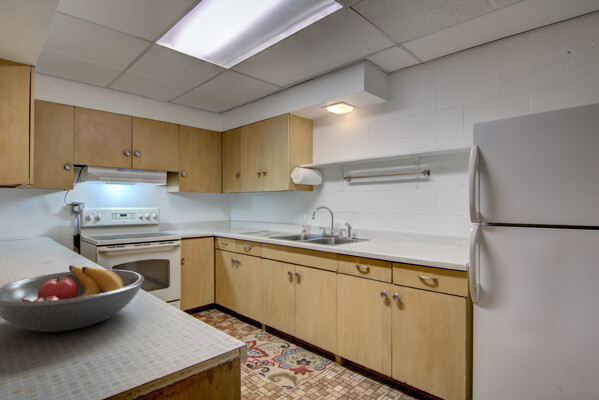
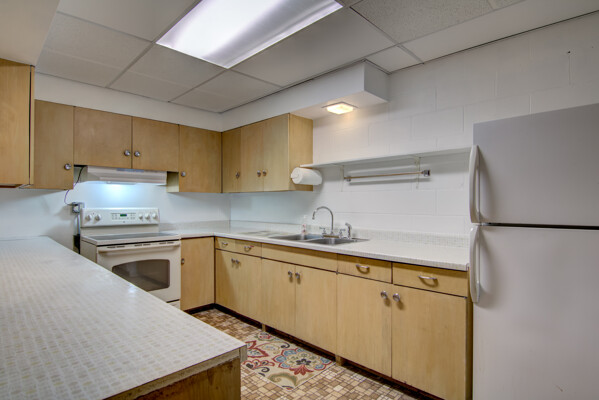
- fruit bowl [0,264,145,333]
